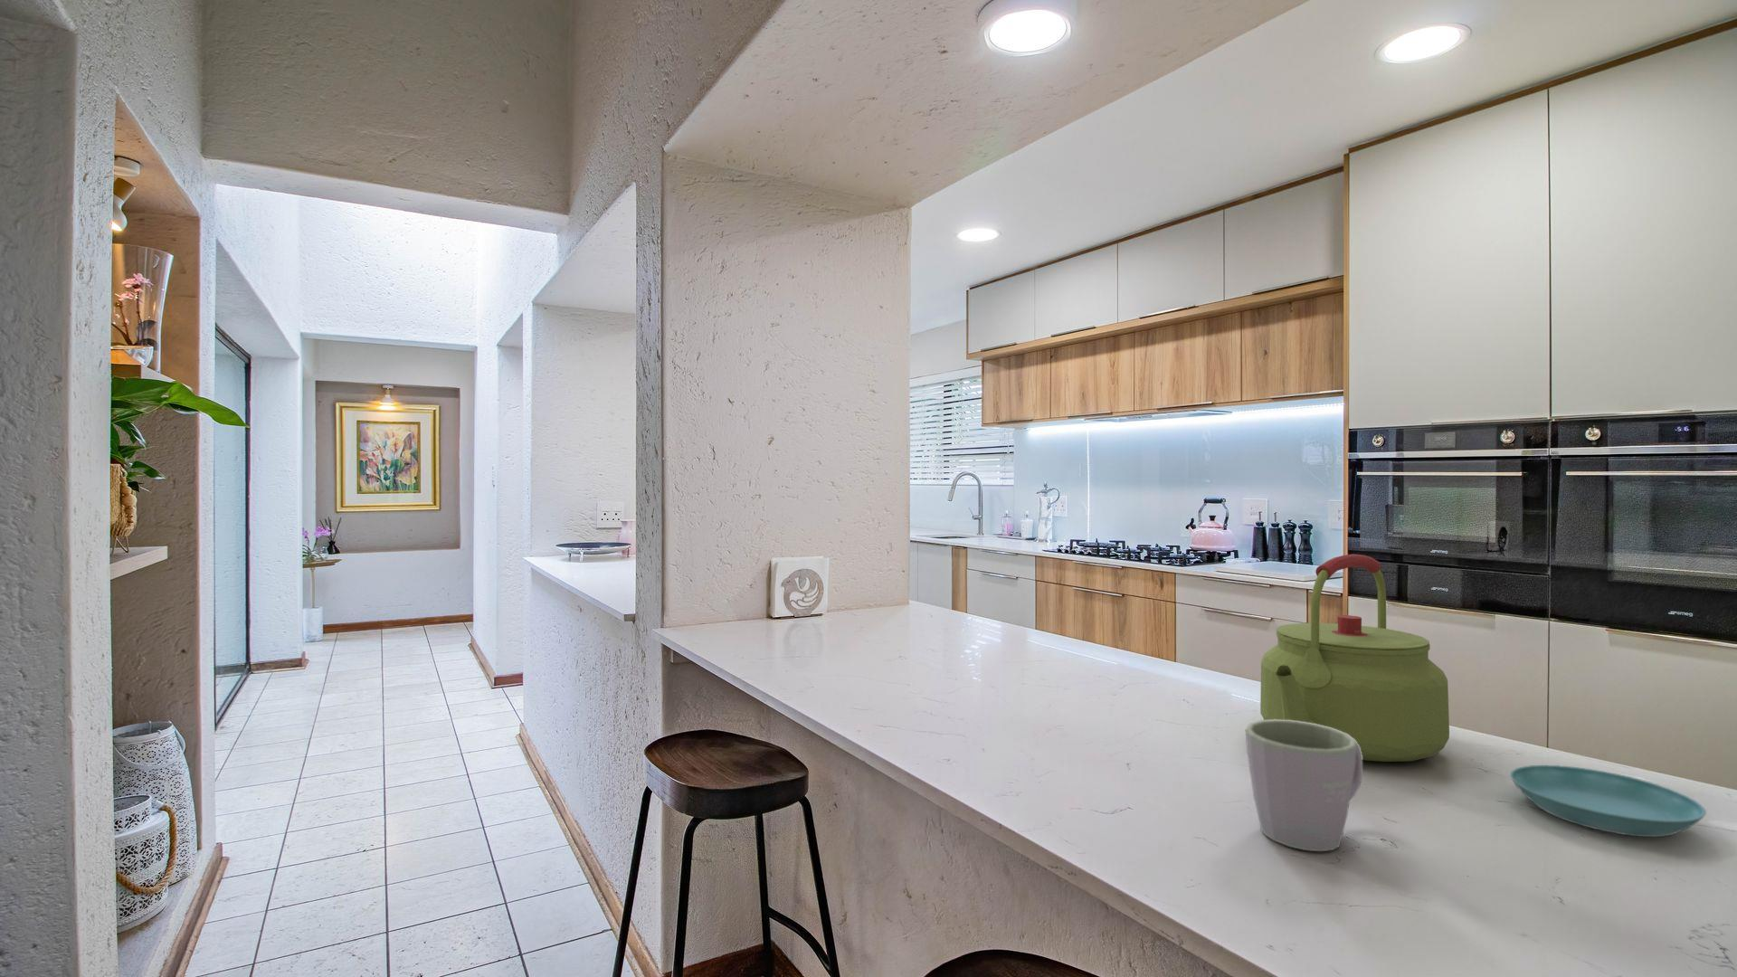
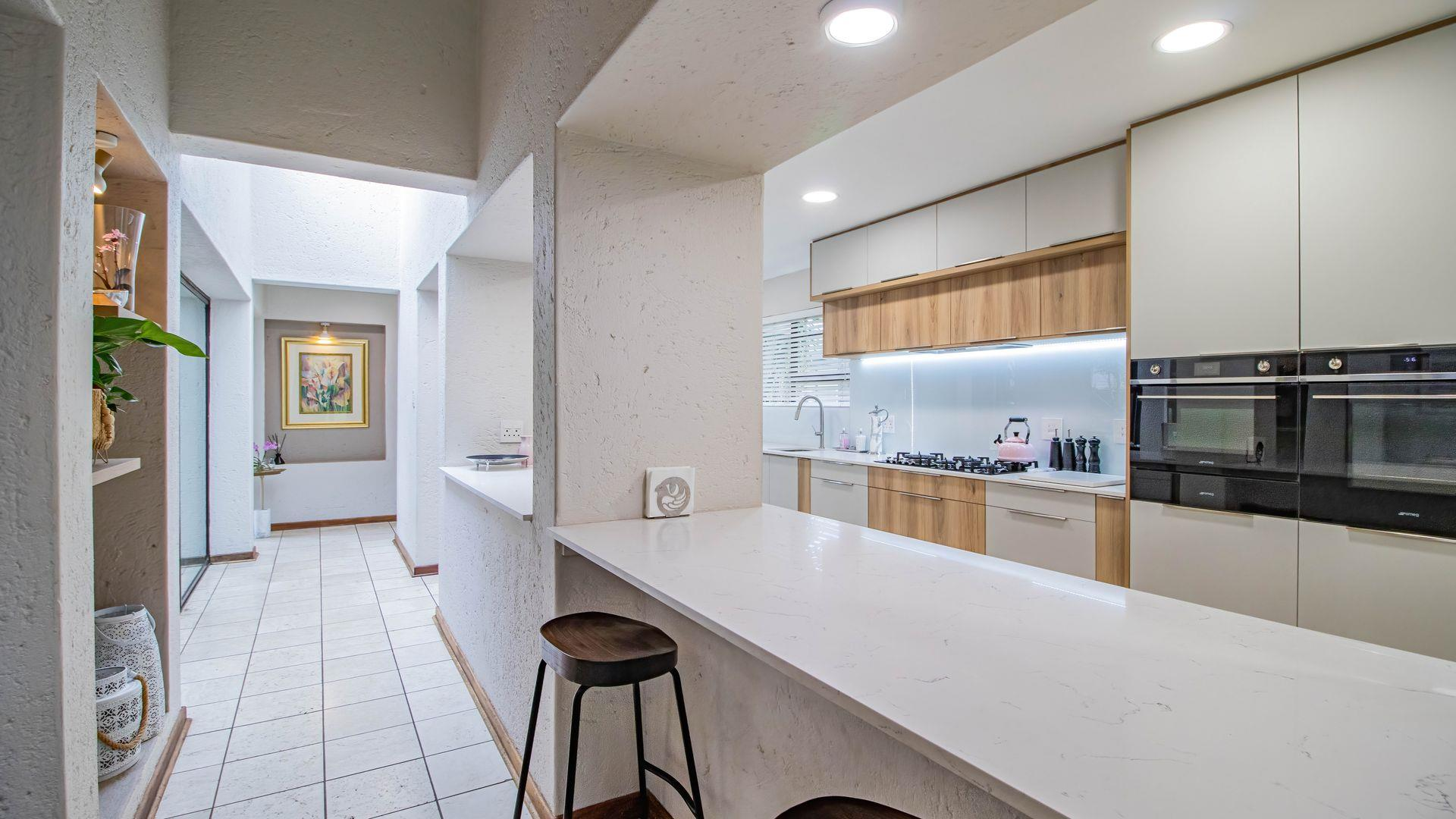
- kettle [1260,554,1451,762]
- saucer [1509,765,1707,837]
- mug [1244,719,1365,852]
